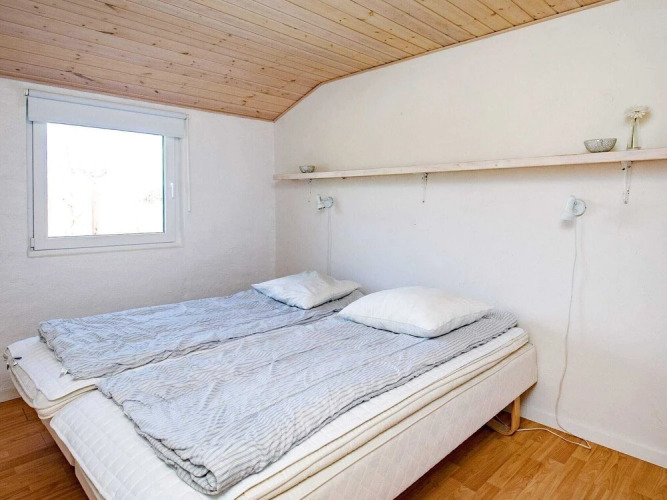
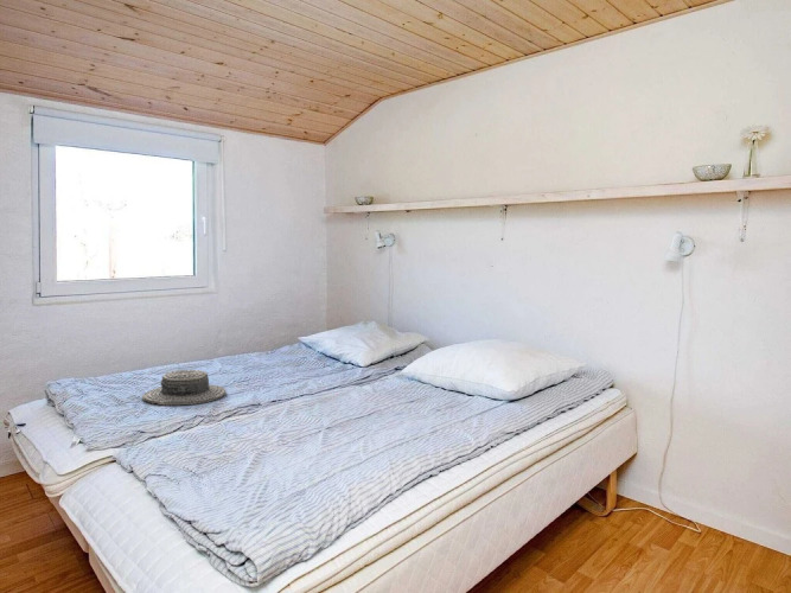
+ boater hat [141,369,227,407]
